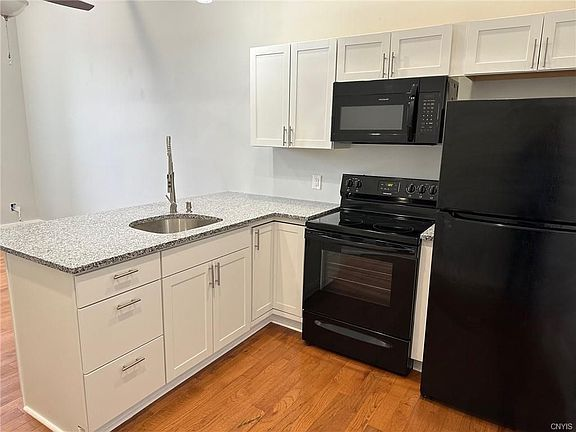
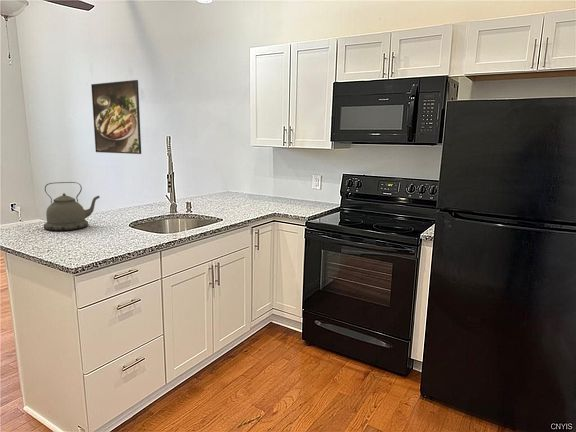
+ kettle [43,181,101,232]
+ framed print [90,79,142,155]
